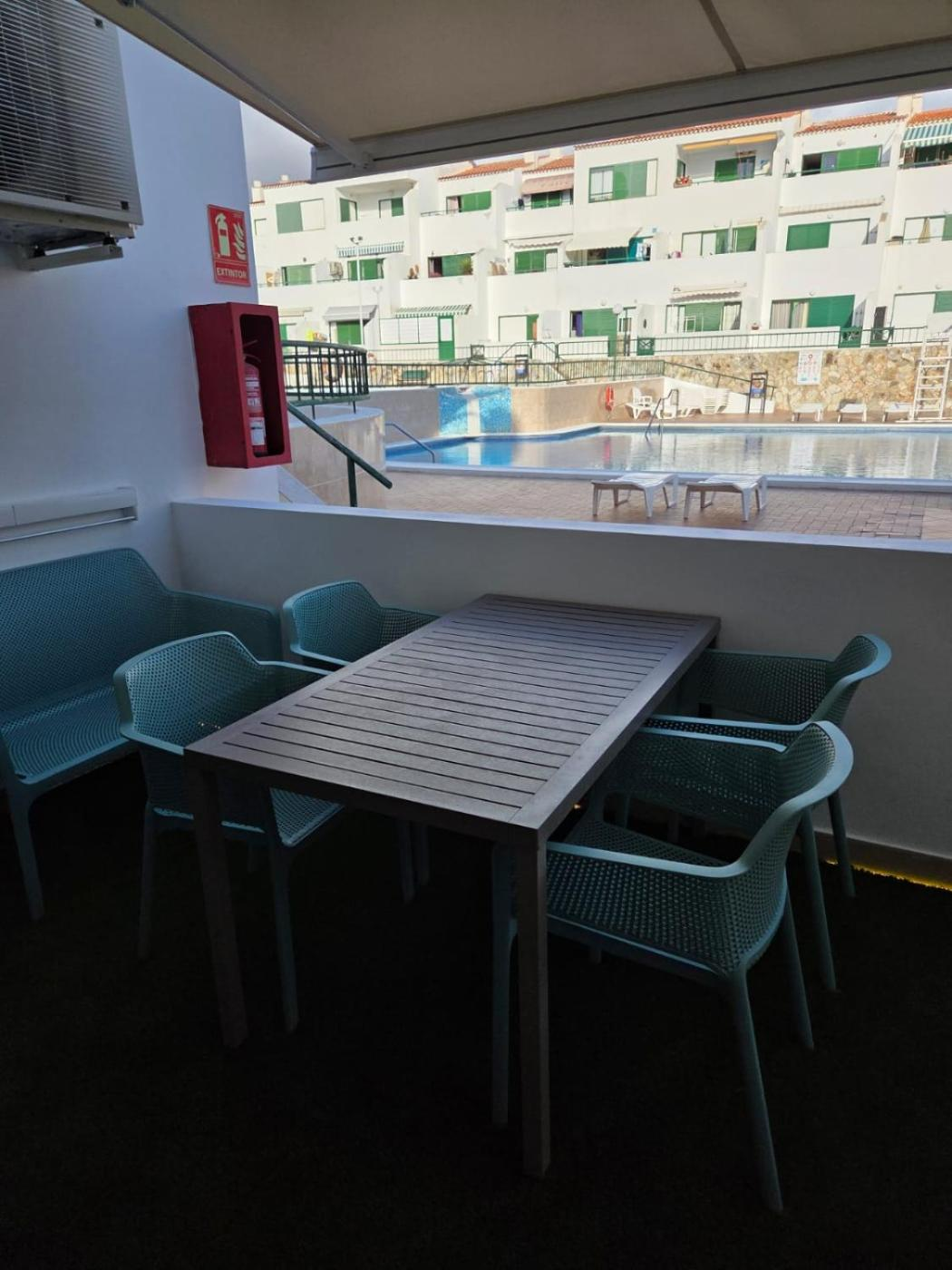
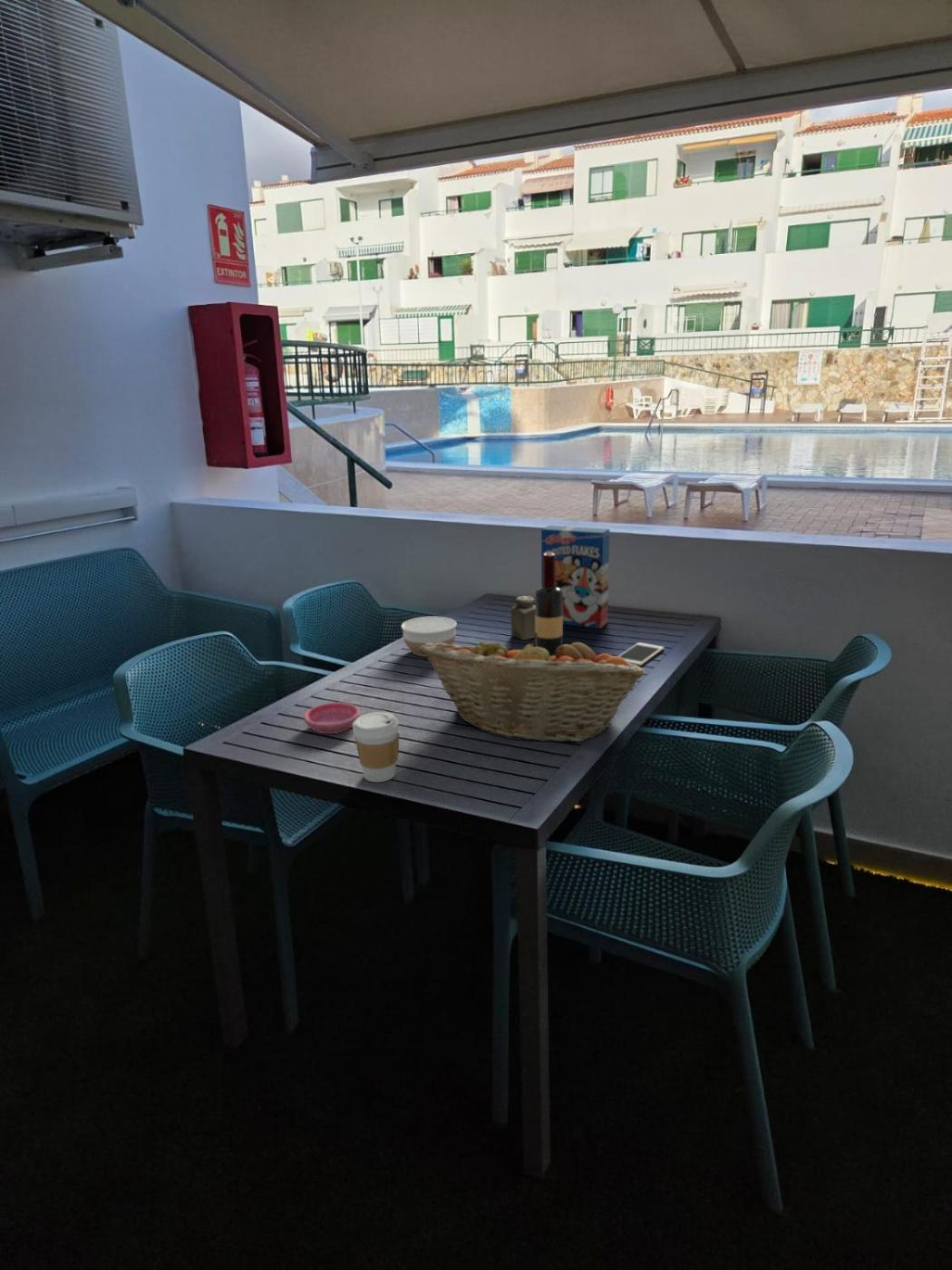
+ saucer [303,701,361,735]
+ coffee cup [352,711,401,783]
+ wine bottle [534,553,564,657]
+ salt shaker [510,595,536,641]
+ cell phone [617,641,665,667]
+ cereal box [540,524,611,630]
+ bowl [401,615,458,658]
+ fruit basket [419,632,646,743]
